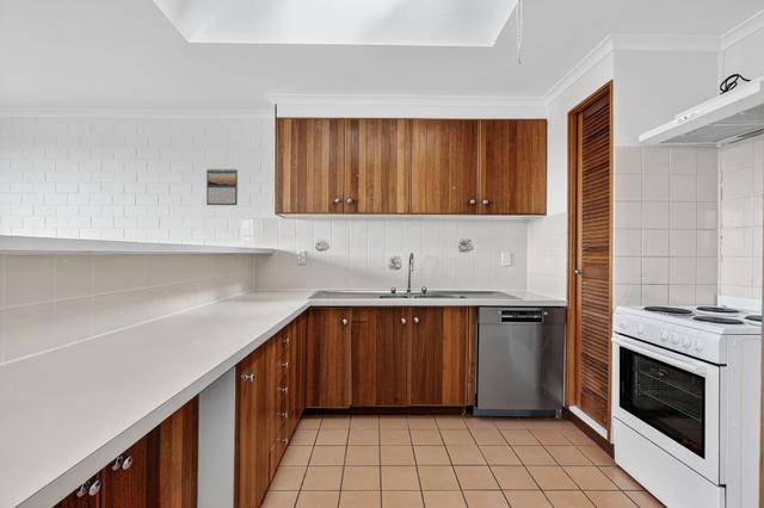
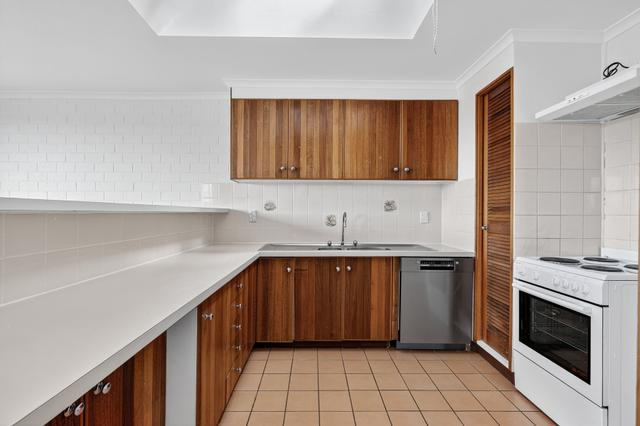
- calendar [205,167,239,206]
